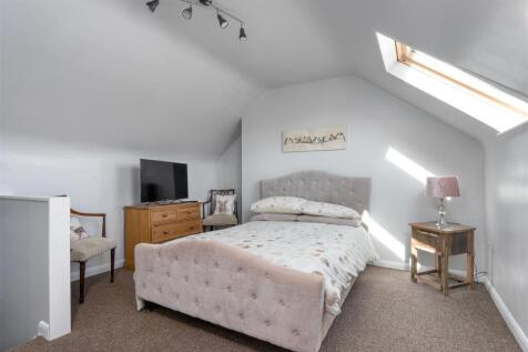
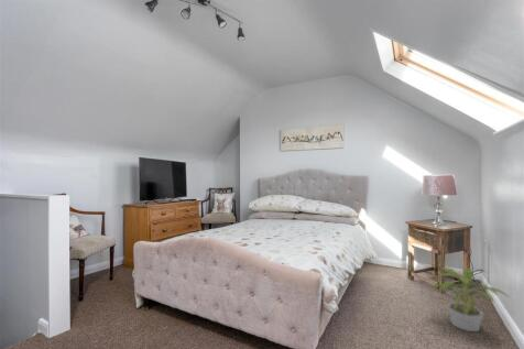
+ potted plant [427,266,510,332]
